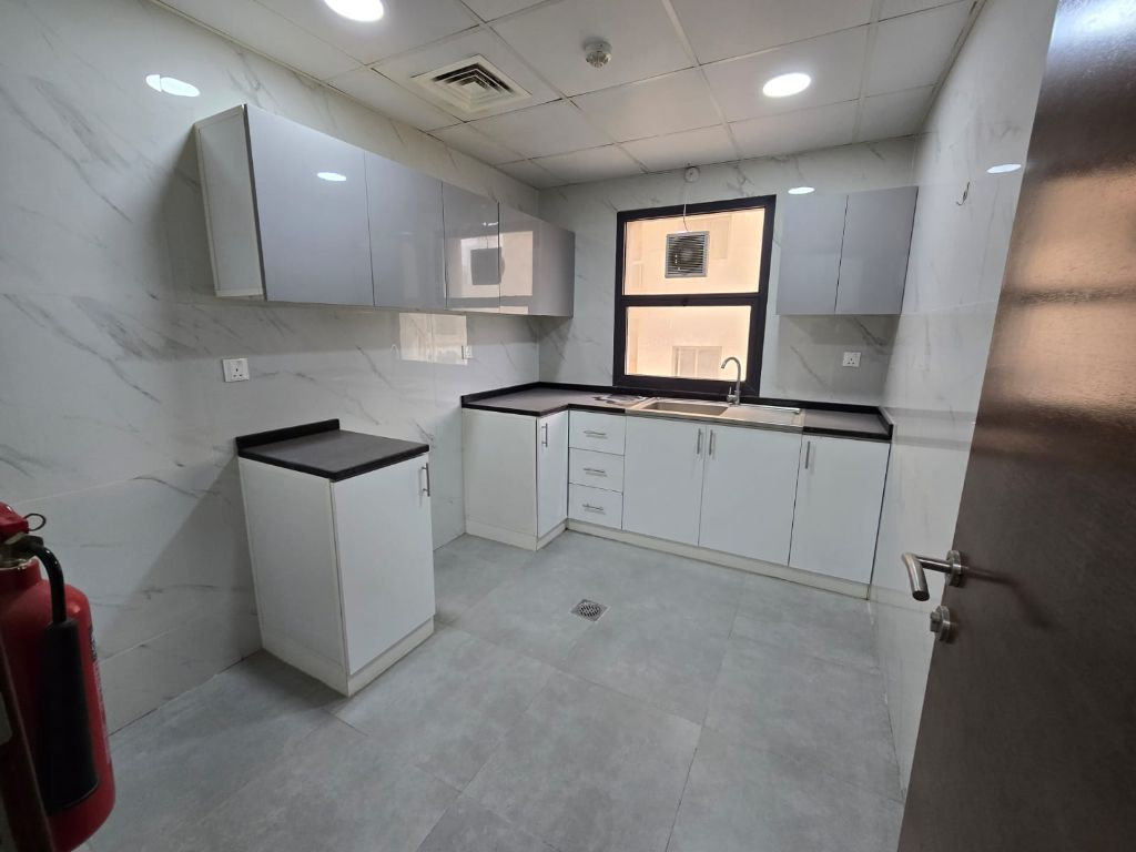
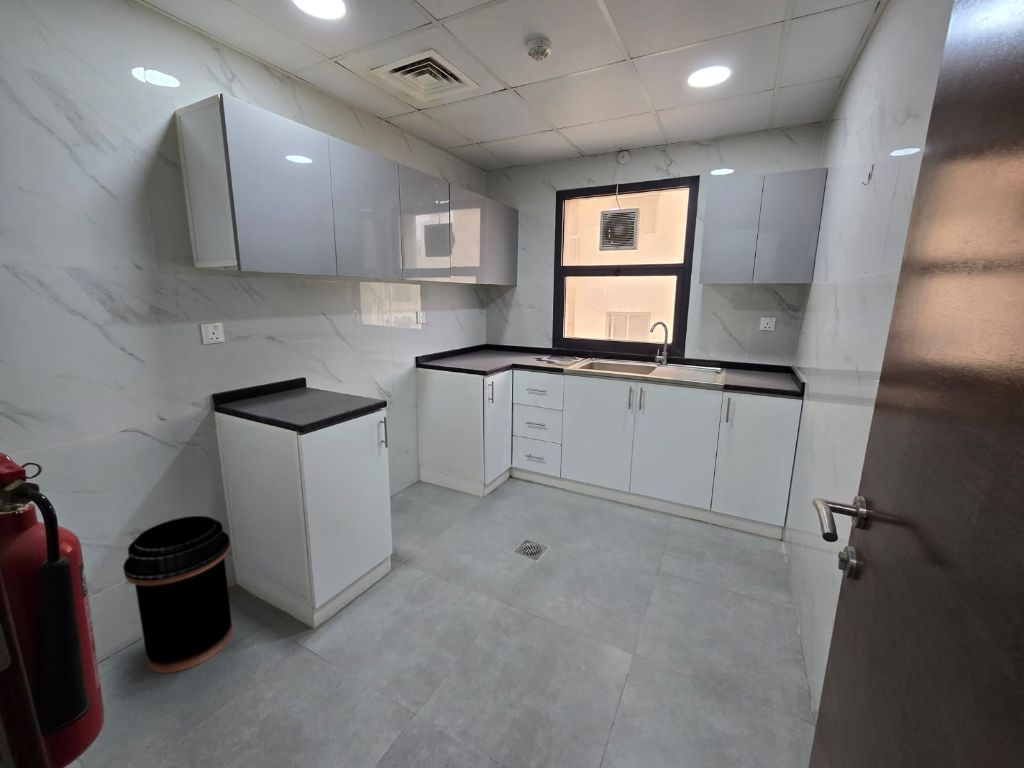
+ trash can [122,515,234,674]
